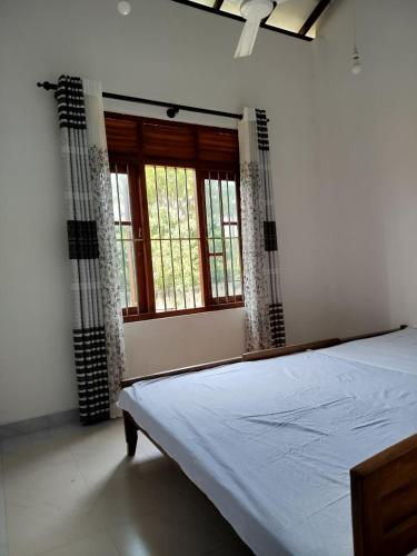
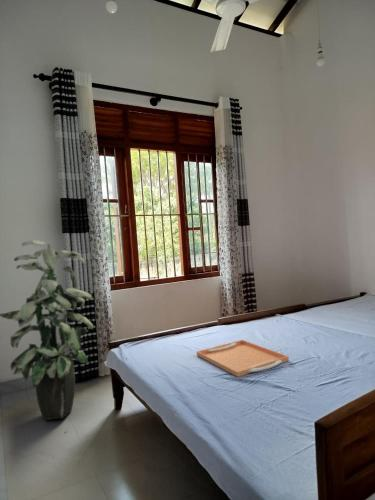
+ serving tray [196,339,290,378]
+ indoor plant [0,239,94,421]
